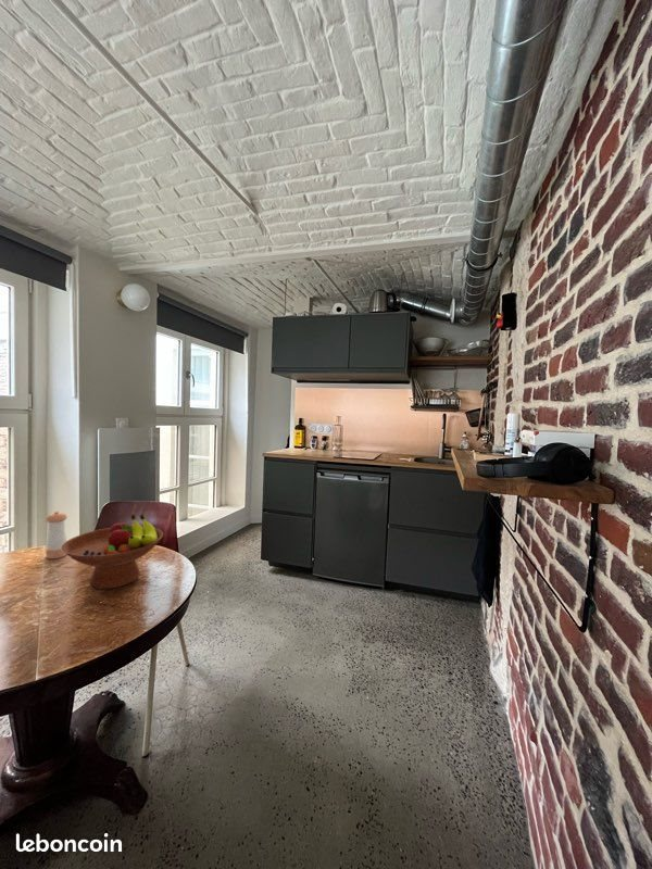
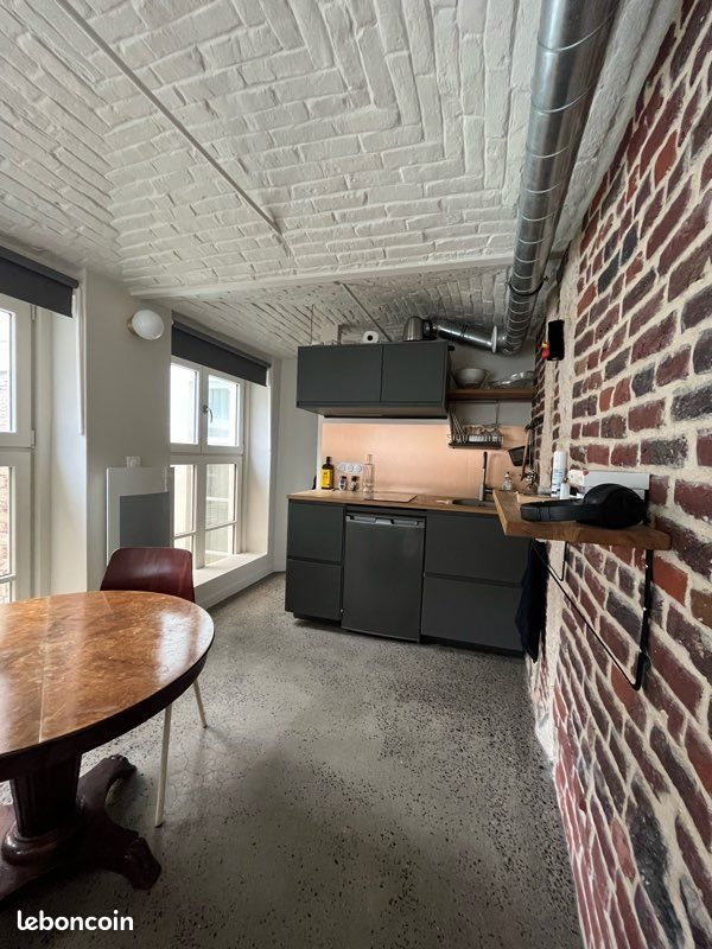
- fruit bowl [62,514,164,590]
- pepper shaker [46,511,67,559]
